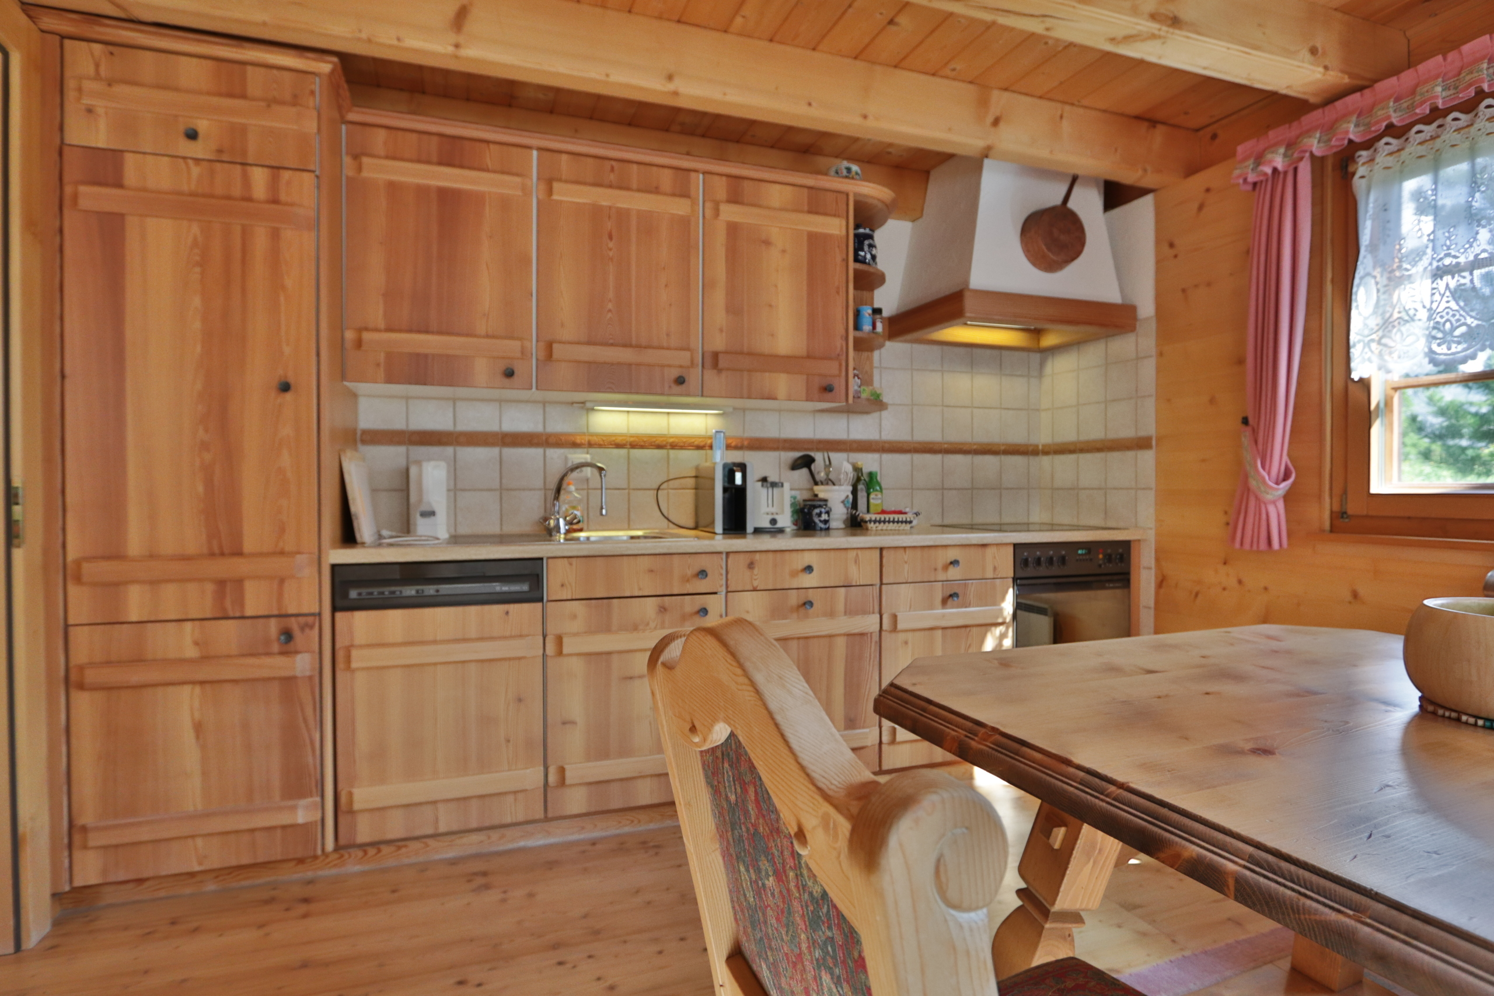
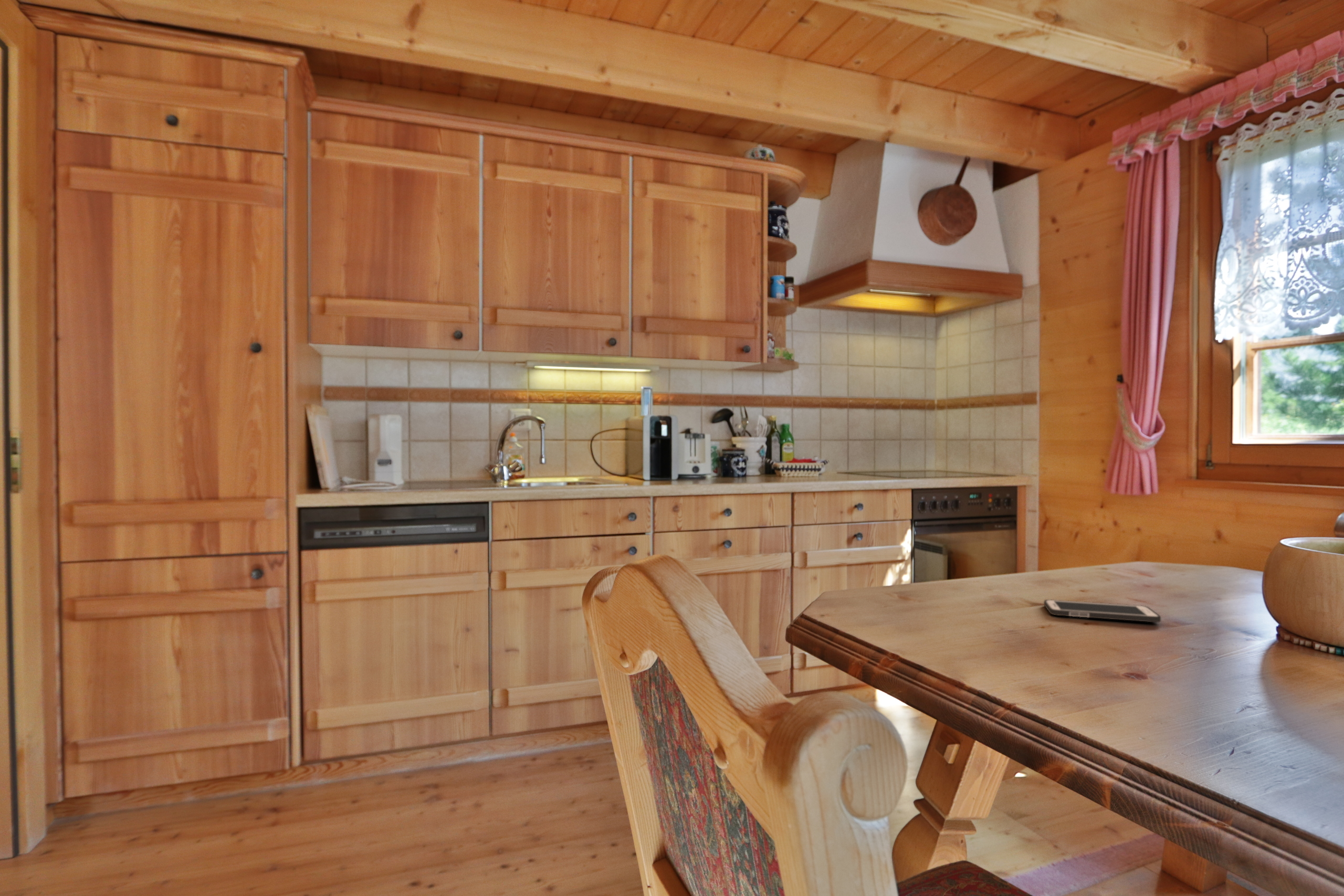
+ cell phone [1043,599,1161,623]
